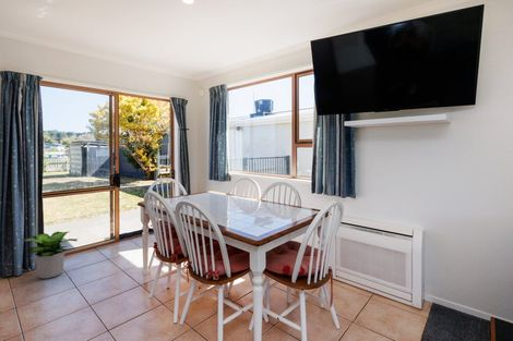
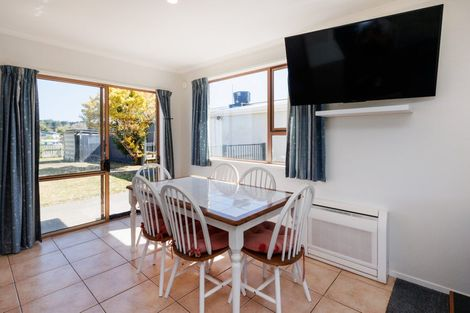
- potted plant [22,231,77,279]
